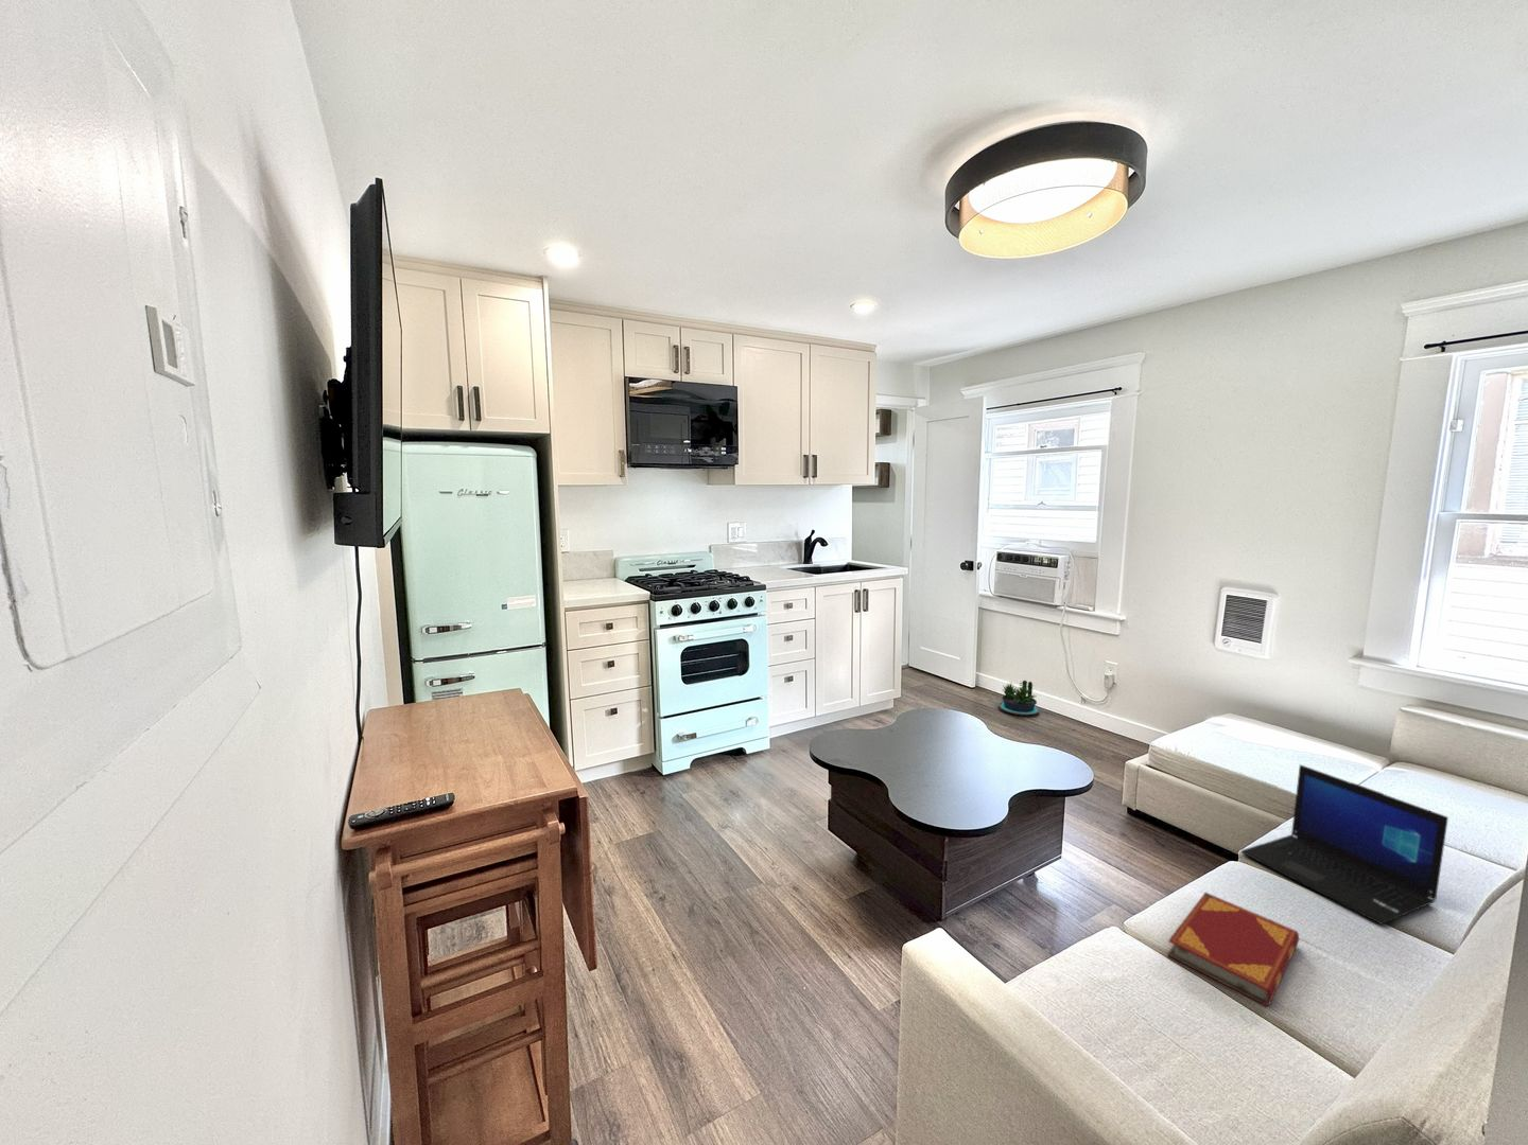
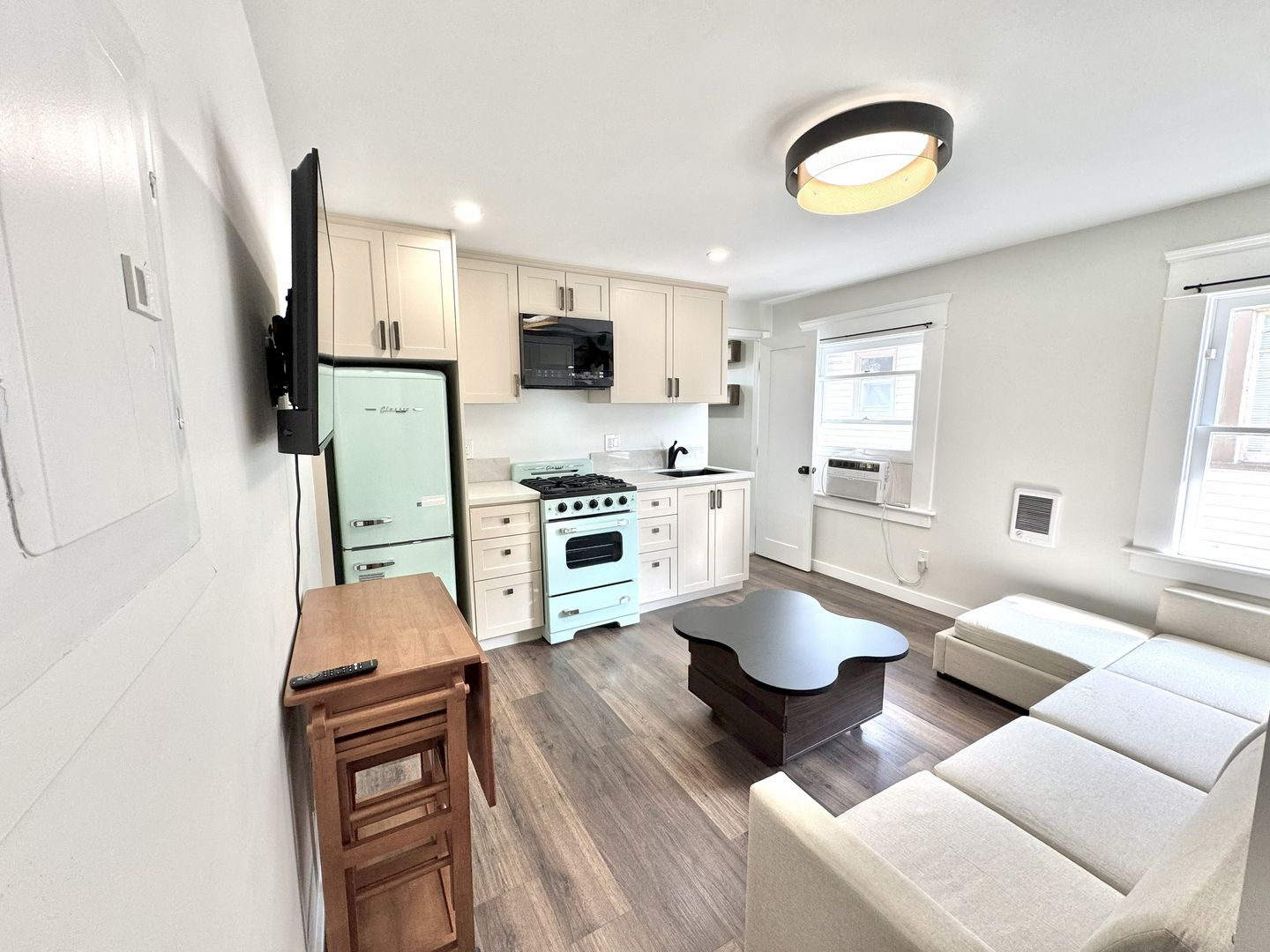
- hardback book [1166,891,1299,1007]
- potted plant [997,680,1041,716]
- laptop [1239,764,1450,926]
